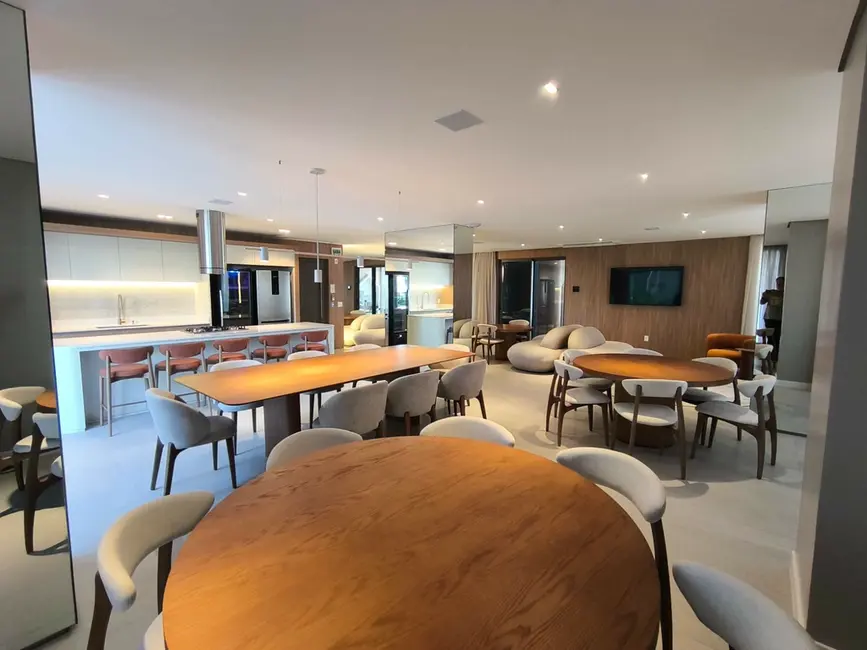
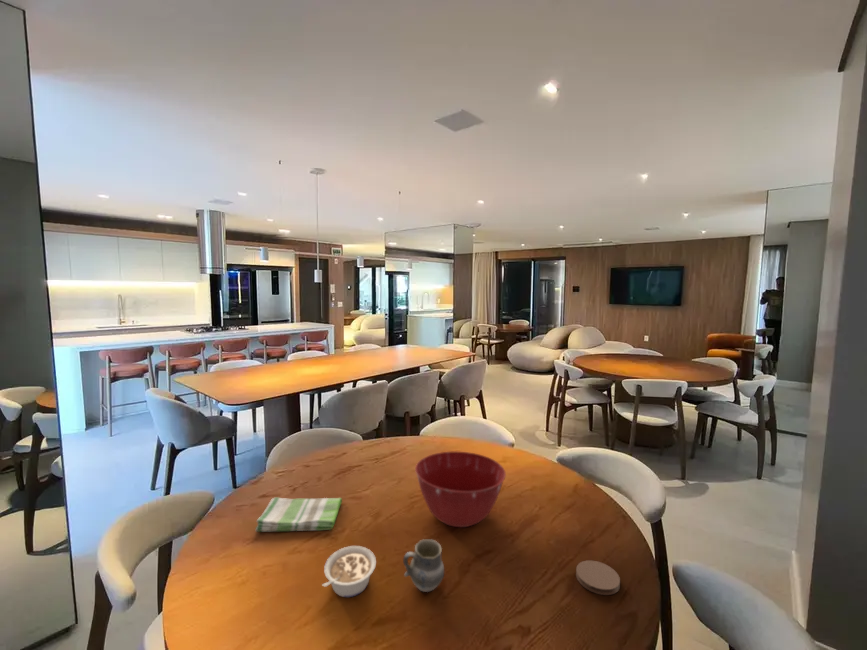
+ legume [321,545,377,598]
+ cup [402,538,445,593]
+ coaster [575,559,621,596]
+ mixing bowl [414,450,507,528]
+ dish towel [255,496,343,533]
